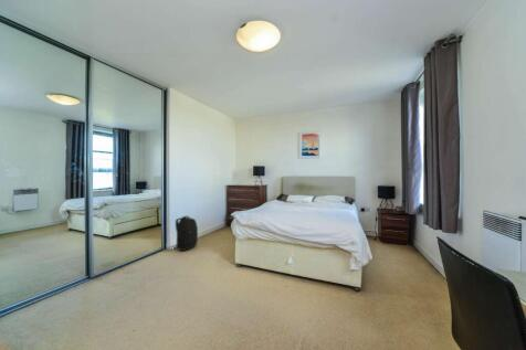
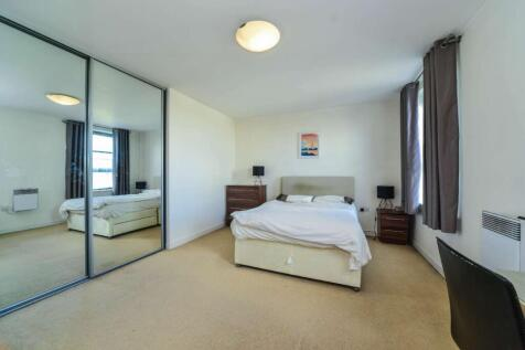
- backpack [175,215,199,252]
